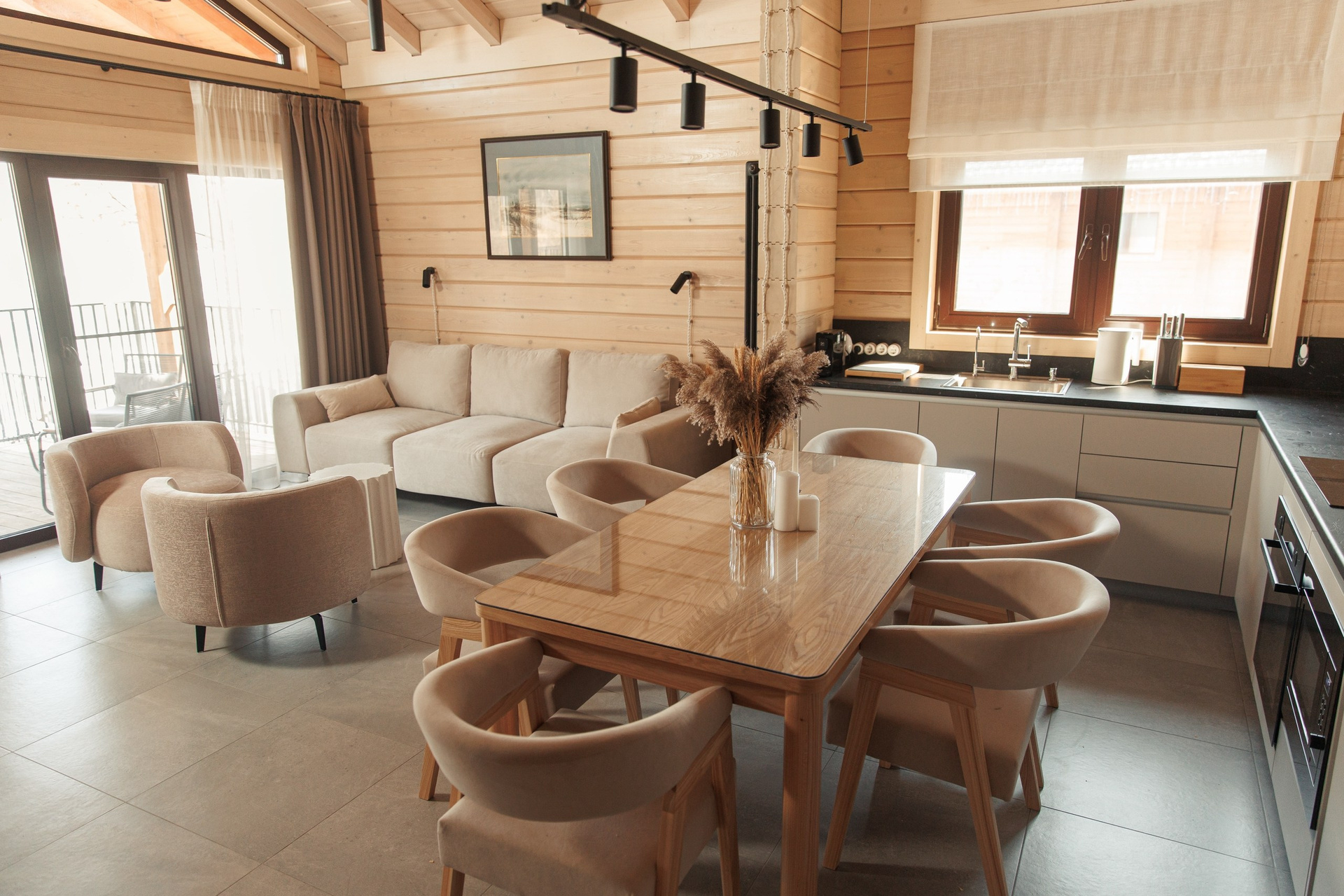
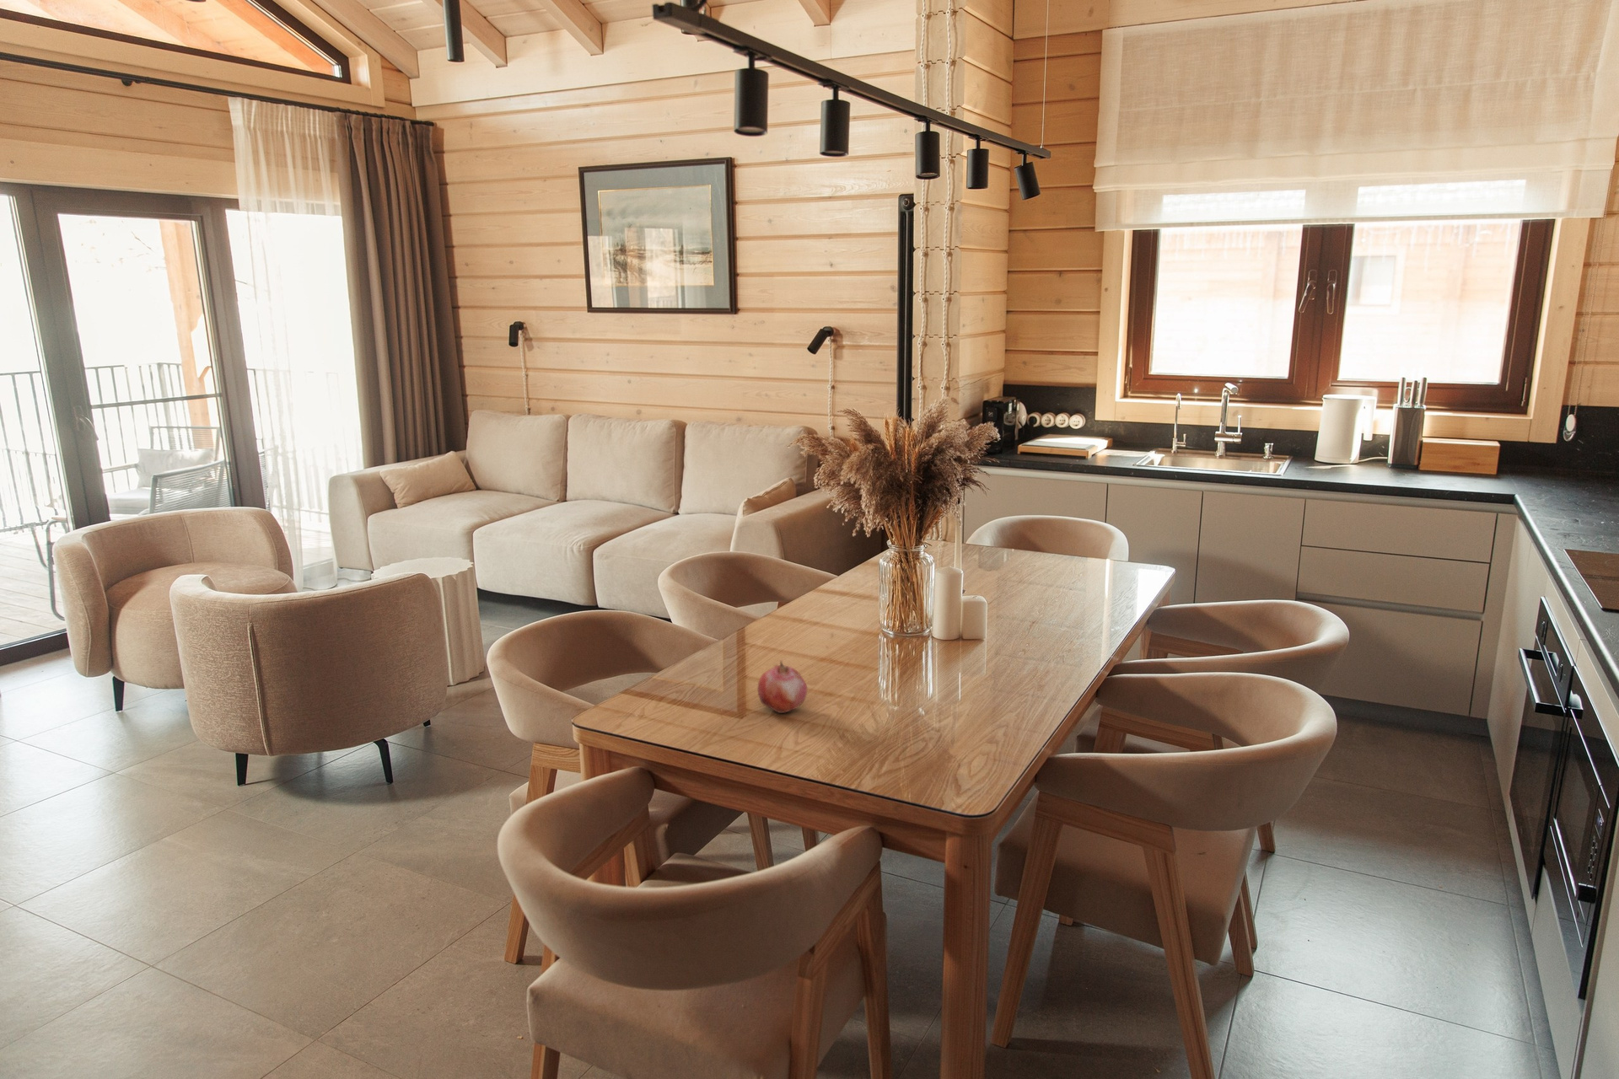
+ fruit [758,659,808,714]
